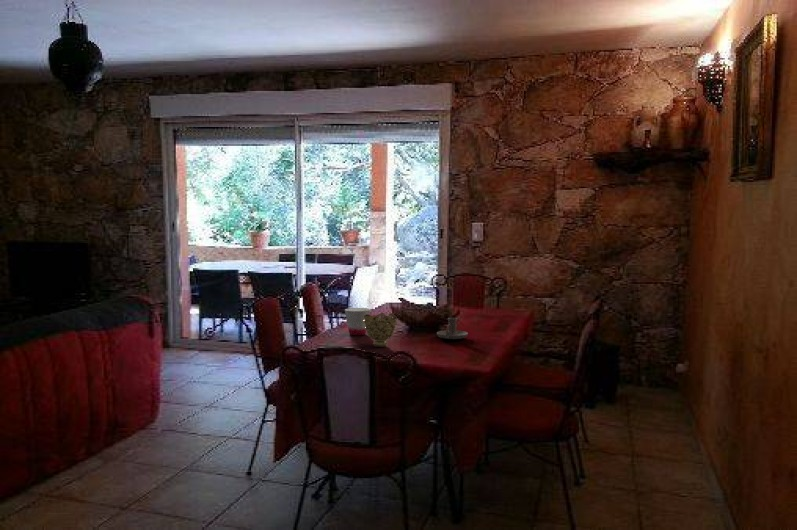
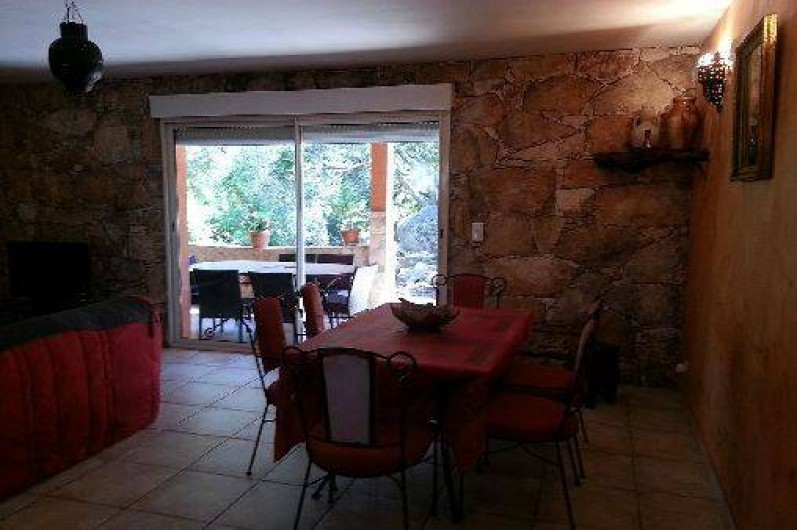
- decorative bowl [364,312,398,348]
- cup [344,307,371,336]
- candle holder [436,317,469,340]
